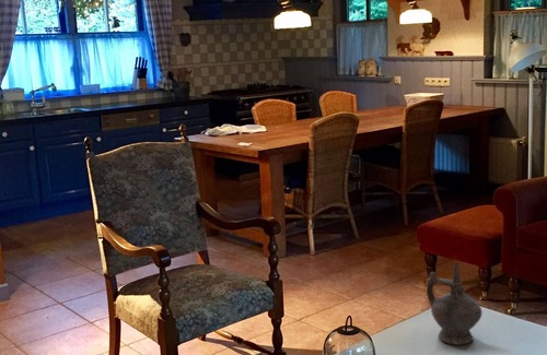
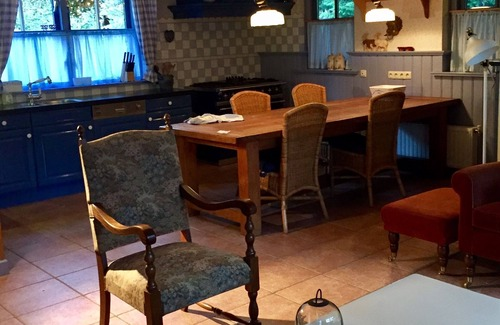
- ceremonial vessel [426,262,484,346]
